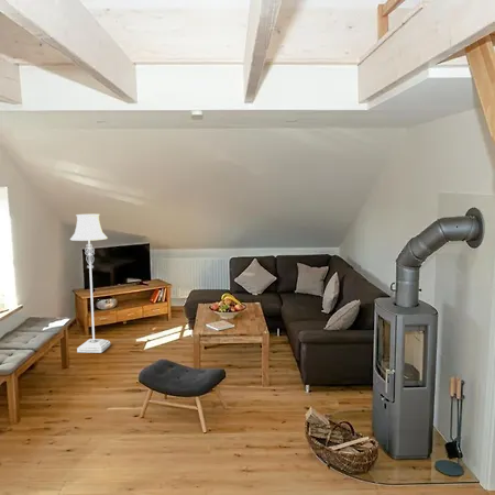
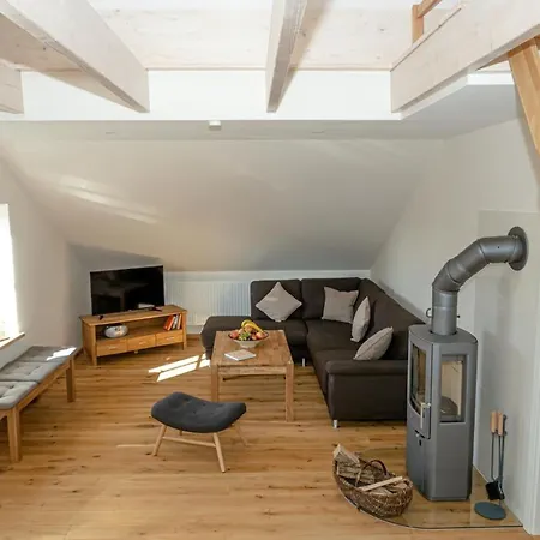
- floor lamp [69,213,111,354]
